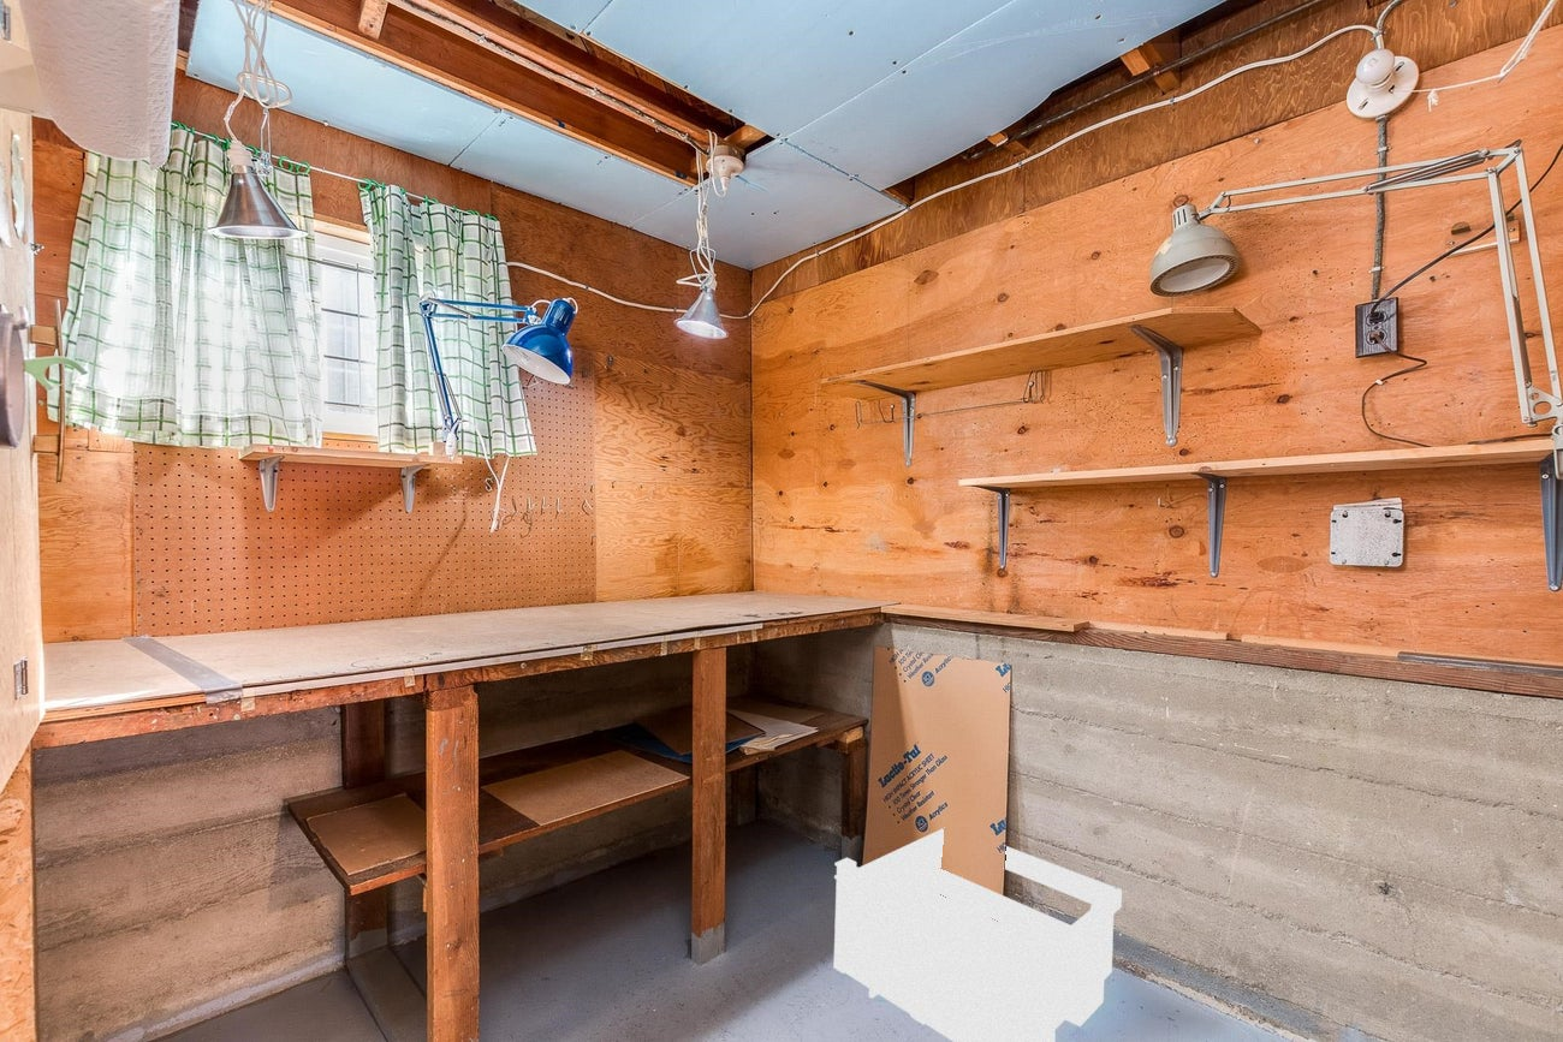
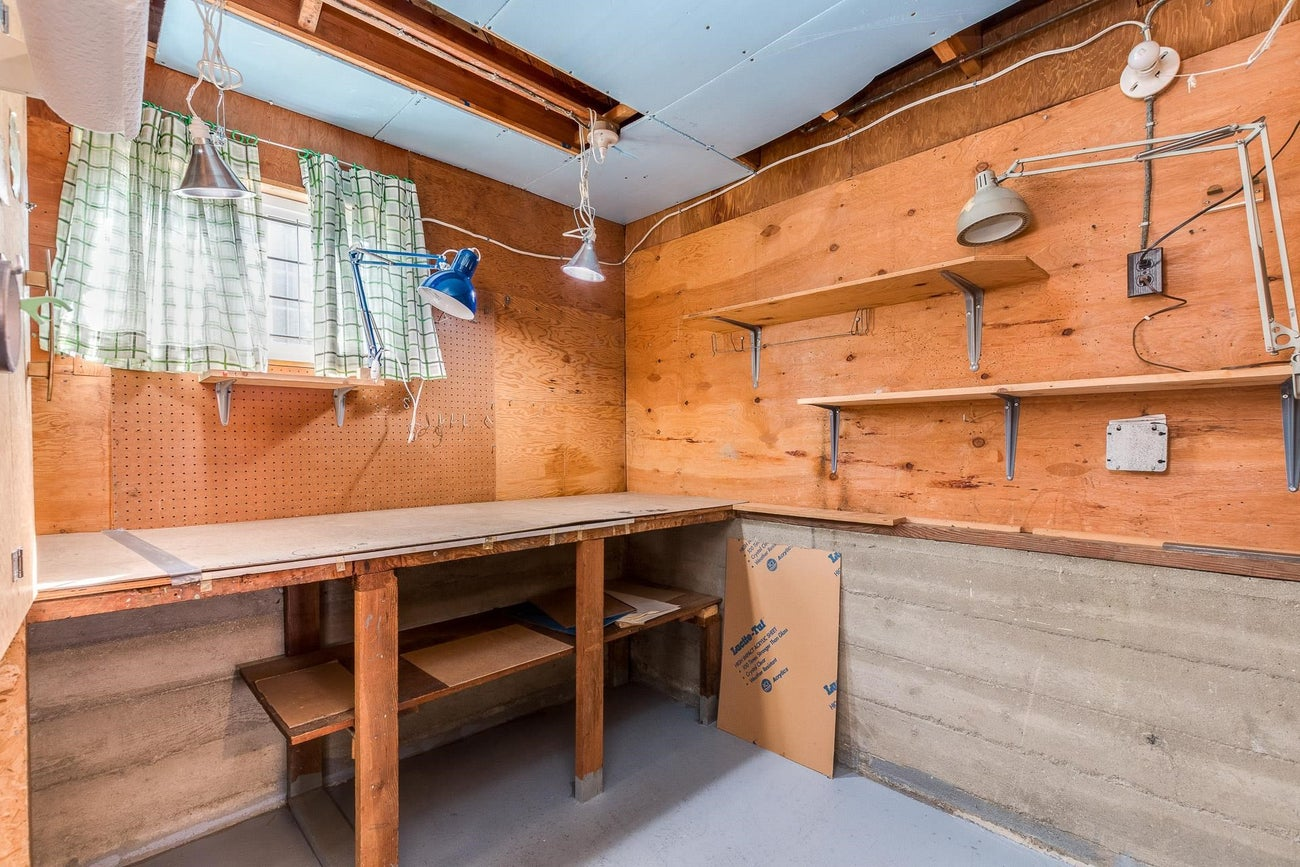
- storage bin [833,828,1123,1042]
